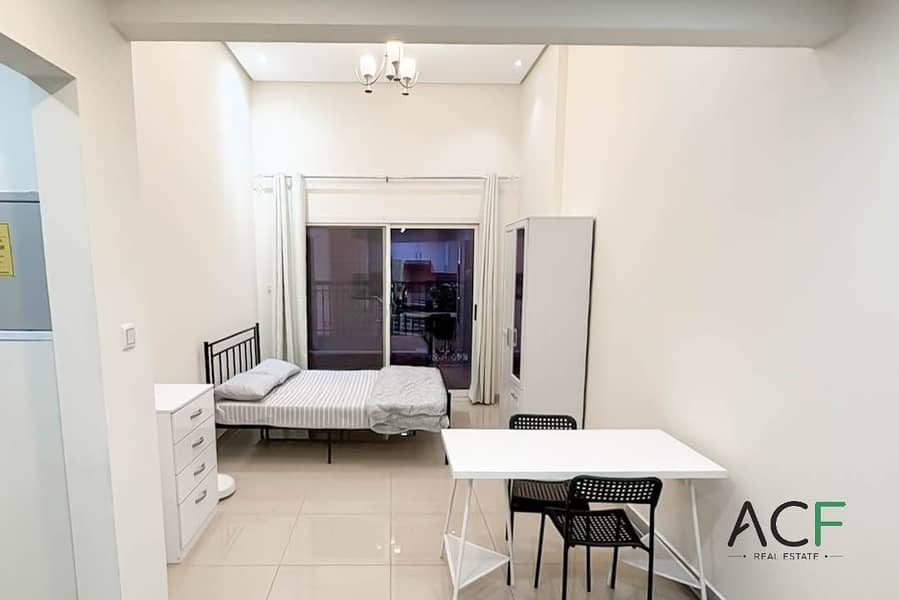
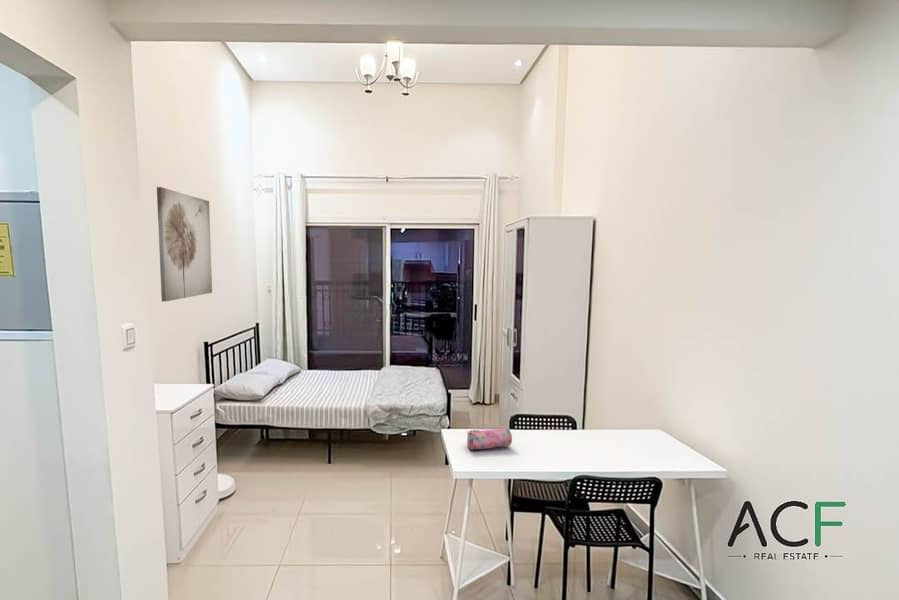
+ pencil case [466,426,513,451]
+ wall art [156,186,213,303]
